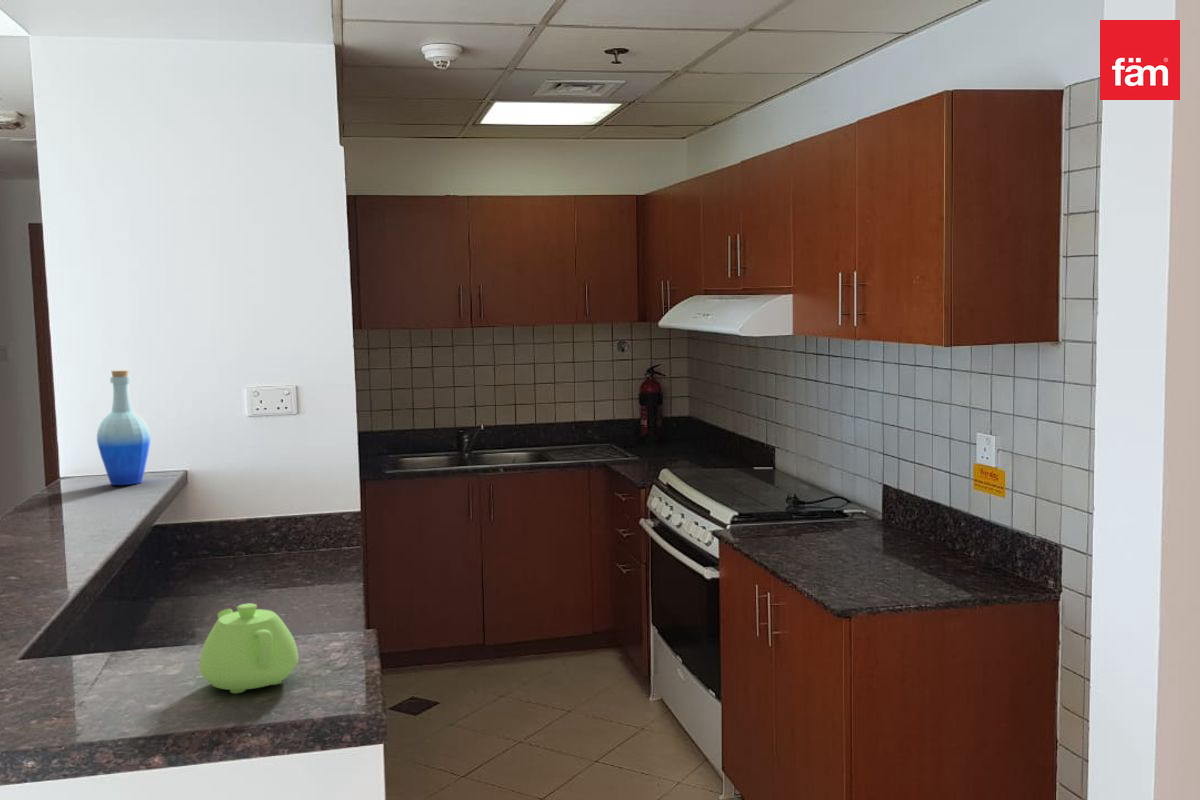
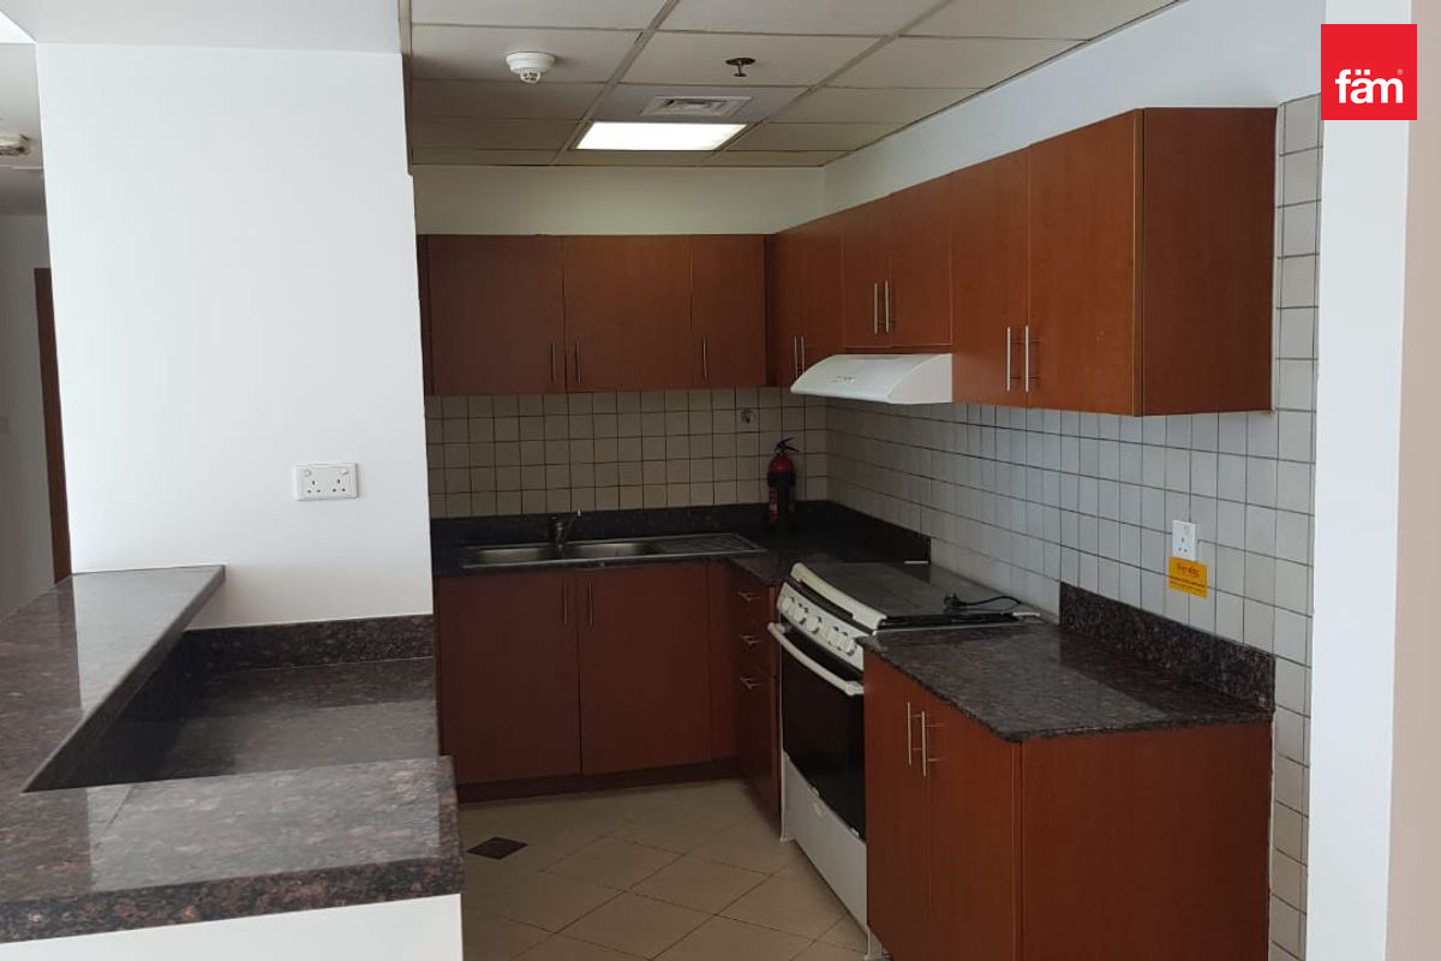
- bottle [96,369,151,486]
- teapot [198,603,299,694]
